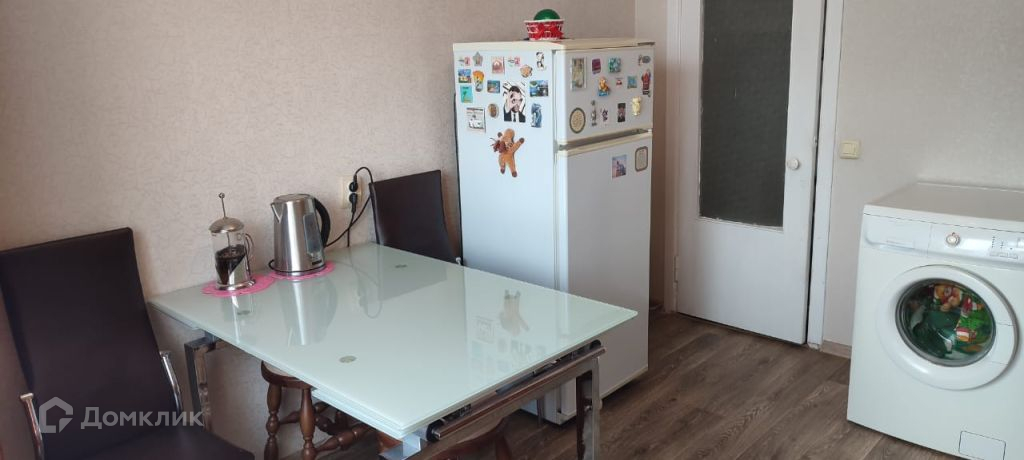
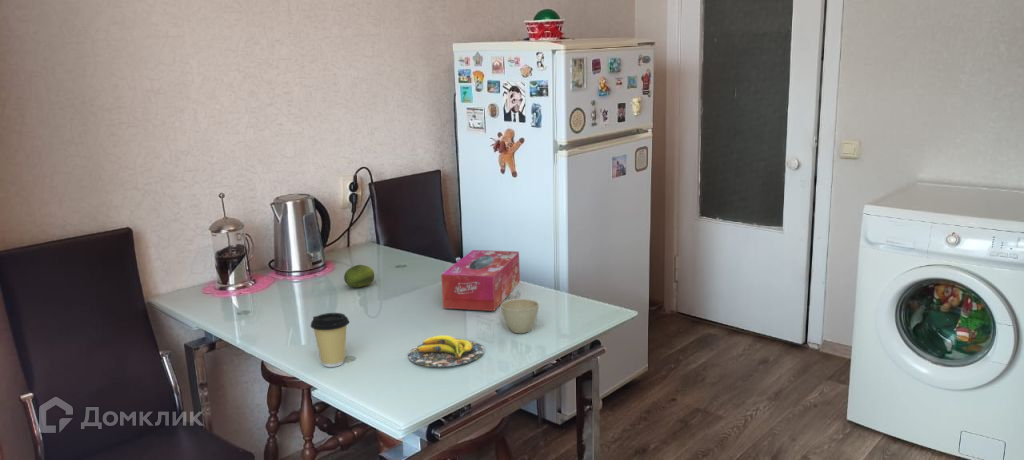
+ coffee cup [310,312,350,368]
+ fruit [343,264,375,288]
+ banana [407,334,485,368]
+ flower pot [500,298,540,334]
+ tissue box [440,249,521,312]
